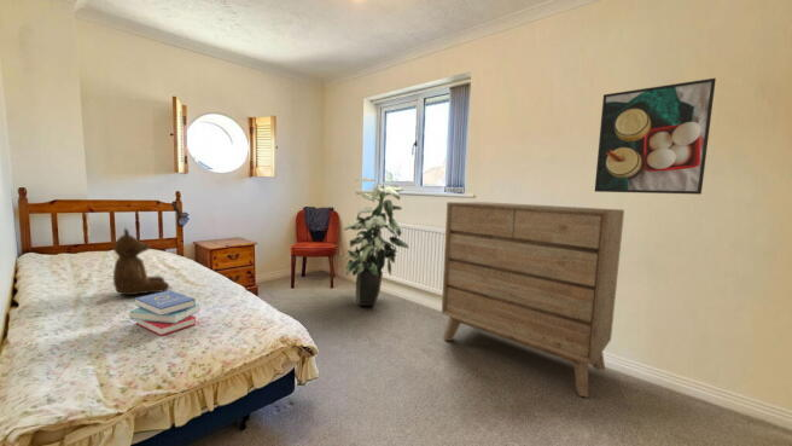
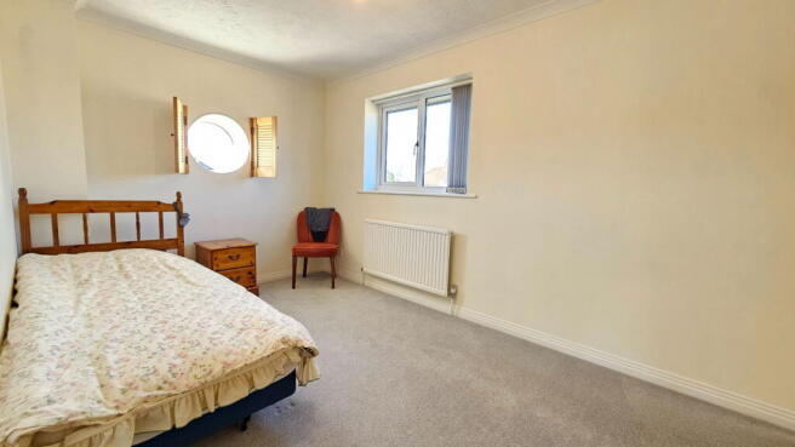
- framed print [594,77,717,196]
- dresser [441,201,625,398]
- book [128,289,200,337]
- teddy bear [112,227,170,296]
- indoor plant [342,176,410,307]
